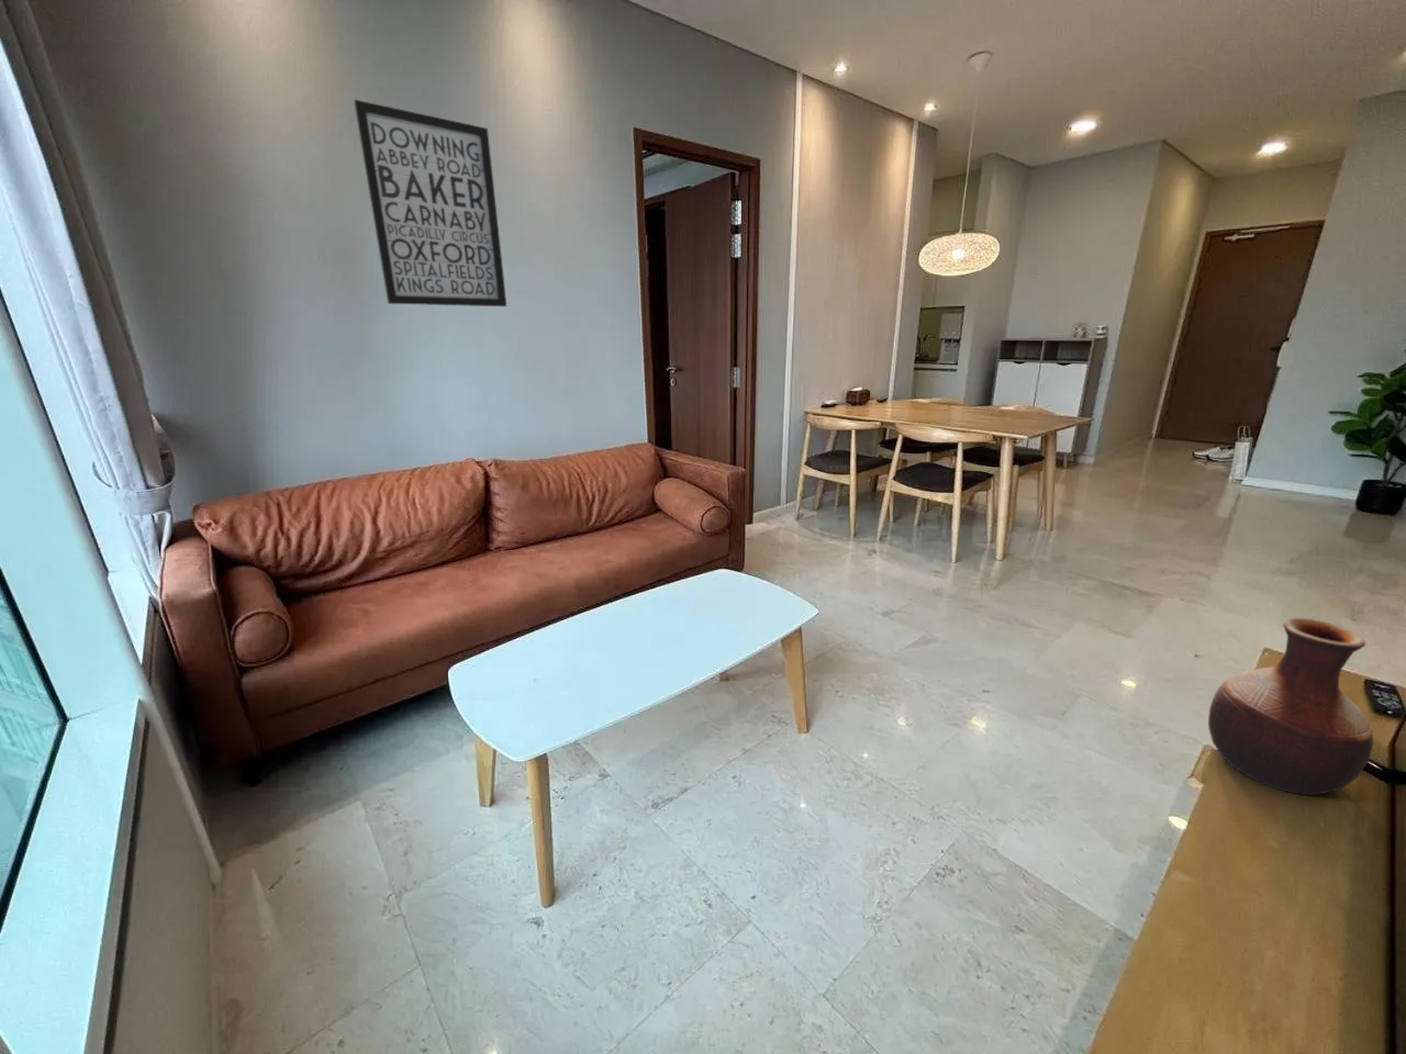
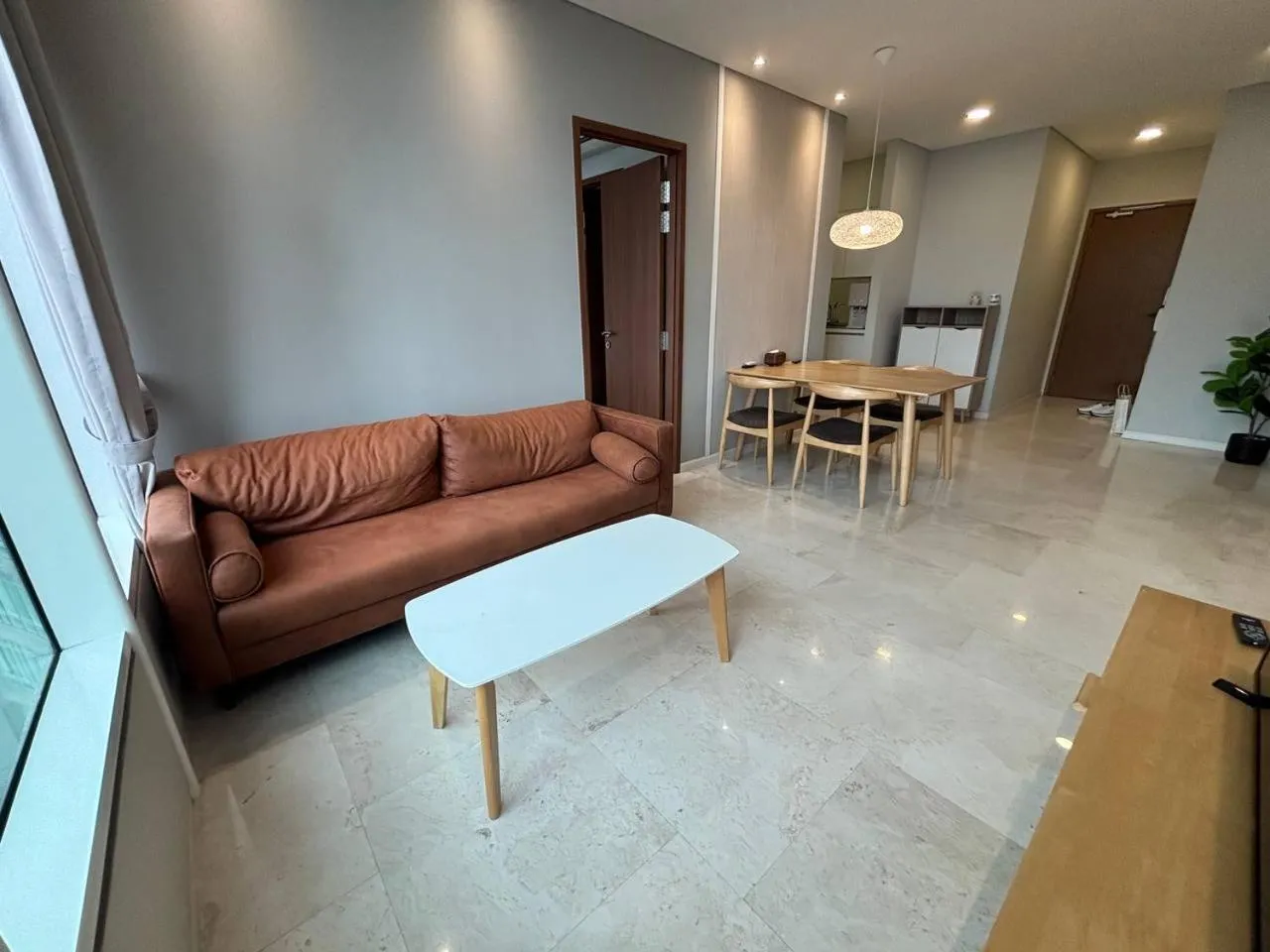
- vase [1207,617,1374,796]
- wall art [352,99,507,308]
